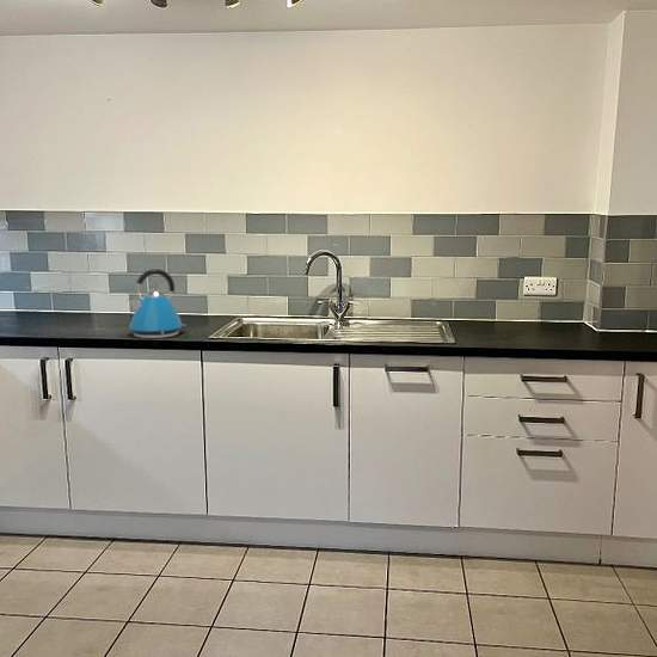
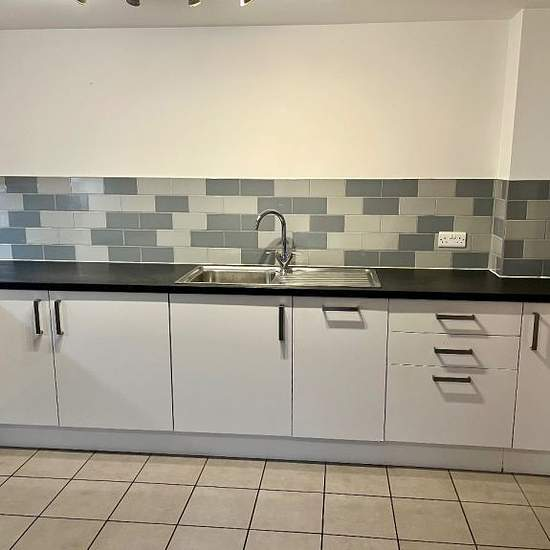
- kettle [127,268,188,339]
